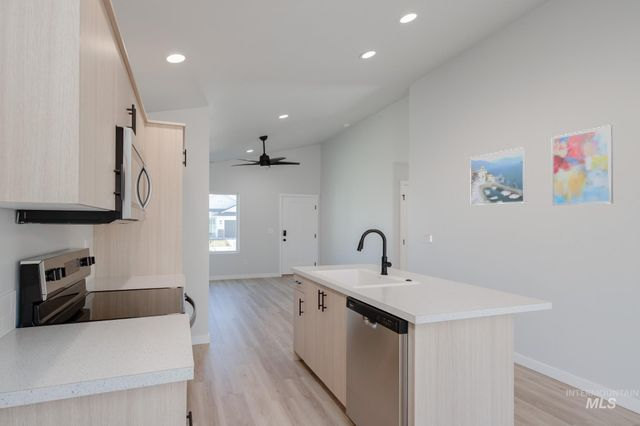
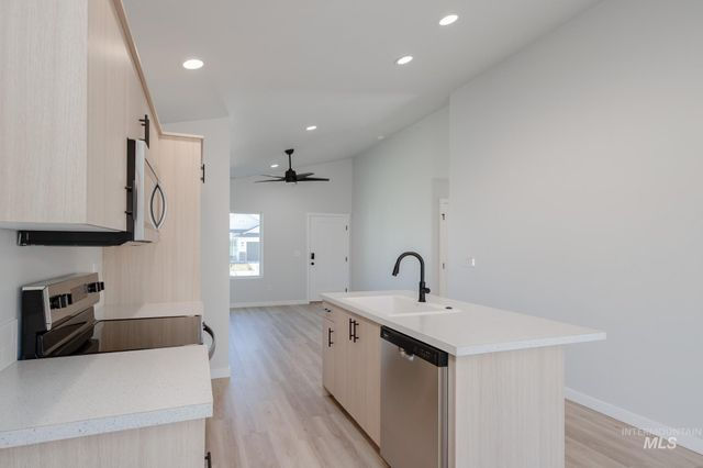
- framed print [469,146,527,206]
- wall art [551,124,614,206]
